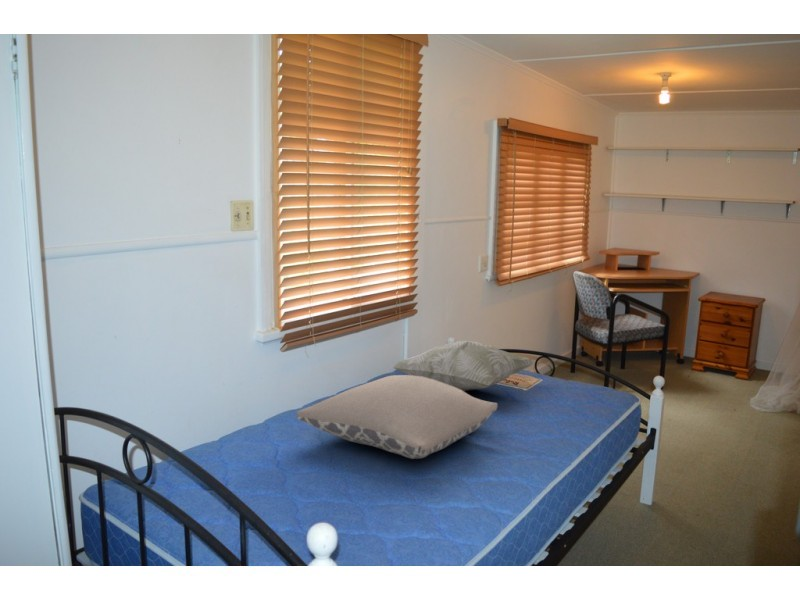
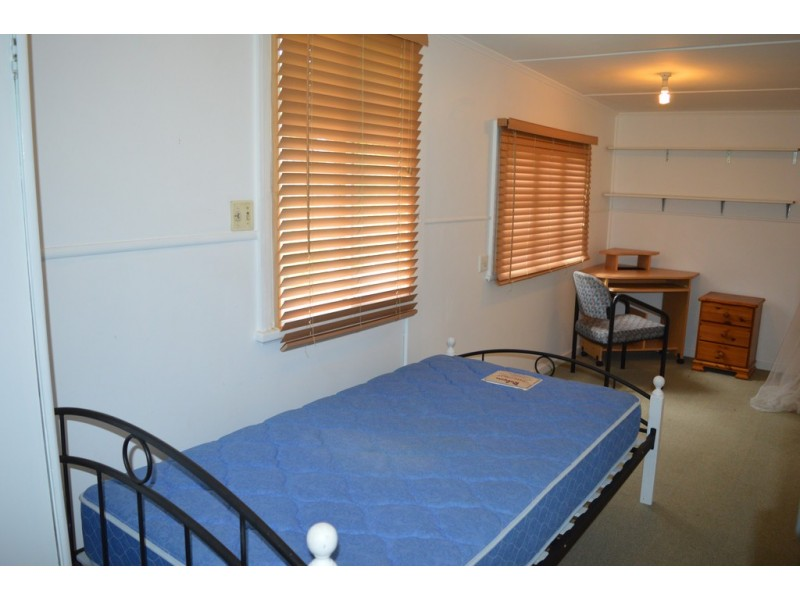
- decorative pillow [392,340,535,392]
- pillow [296,374,499,460]
